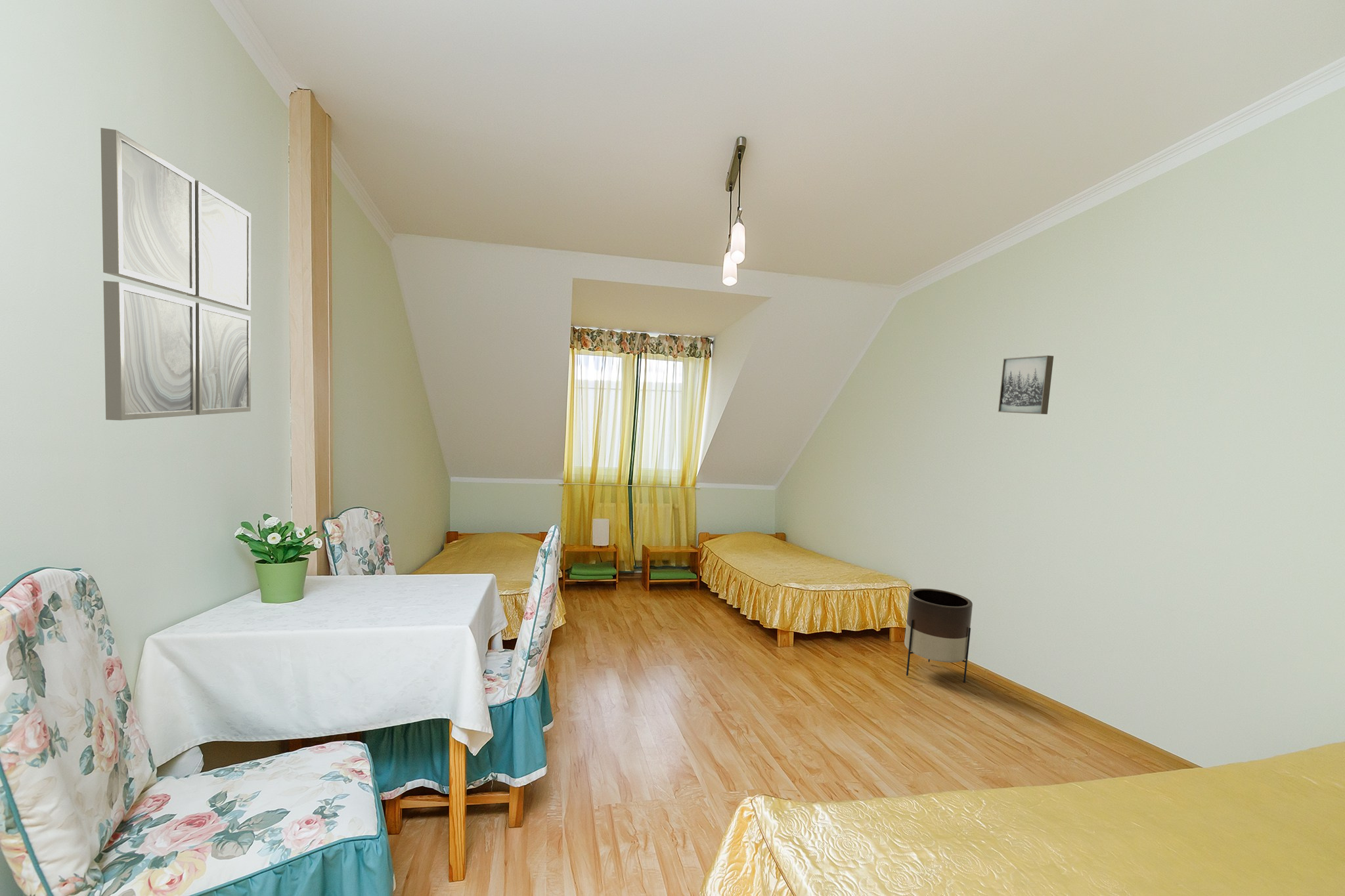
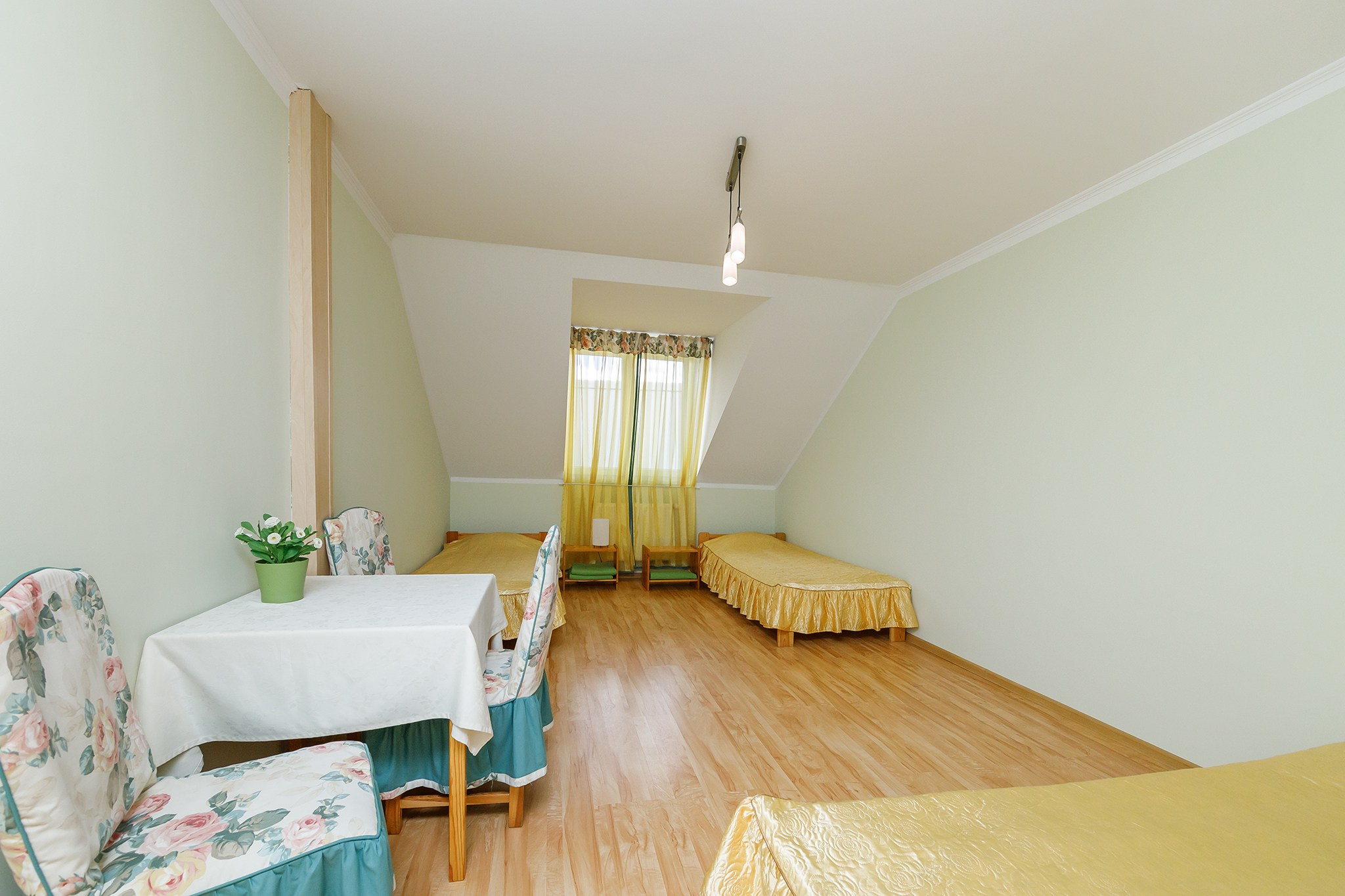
- planter [904,588,973,683]
- wall art [998,355,1054,415]
- wall art [100,127,252,421]
